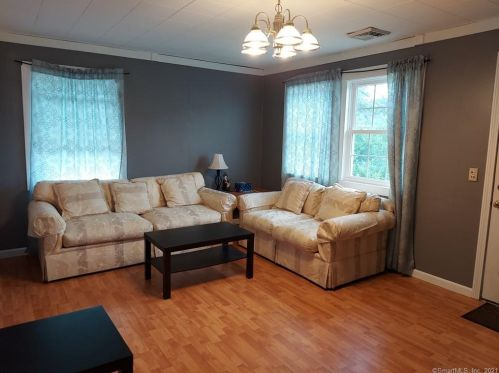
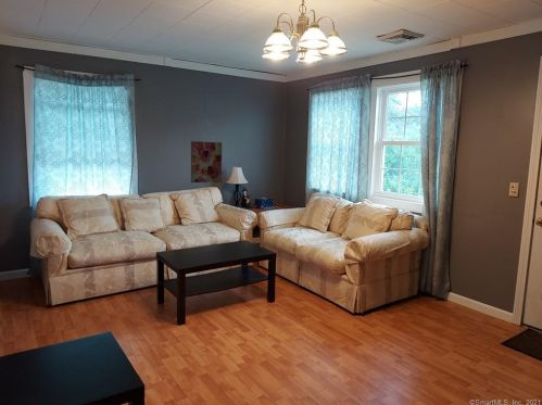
+ wall art [190,140,223,183]
